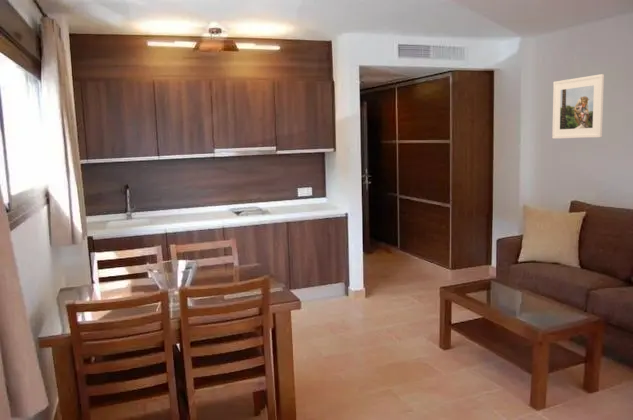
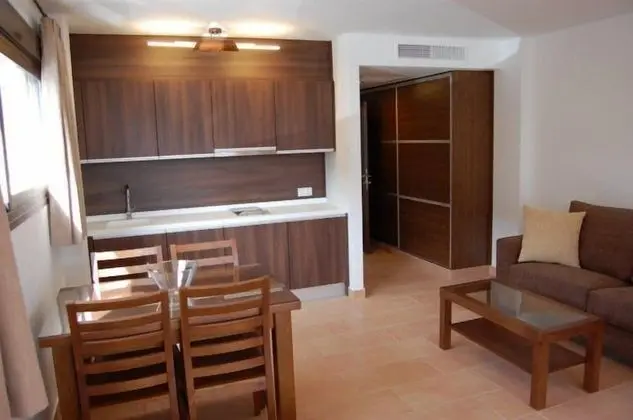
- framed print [551,73,605,140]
